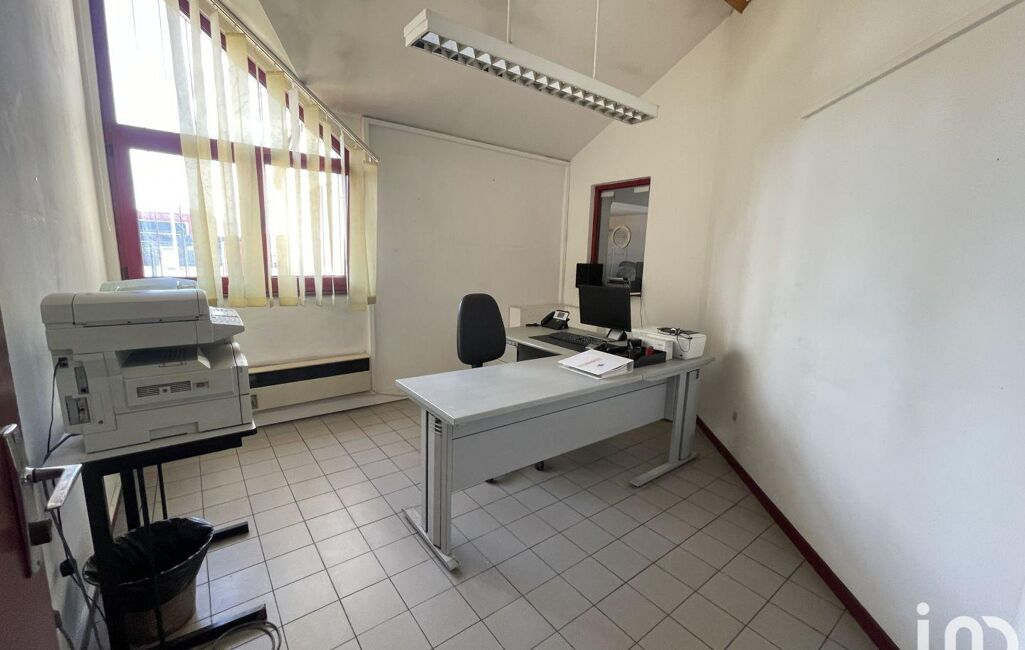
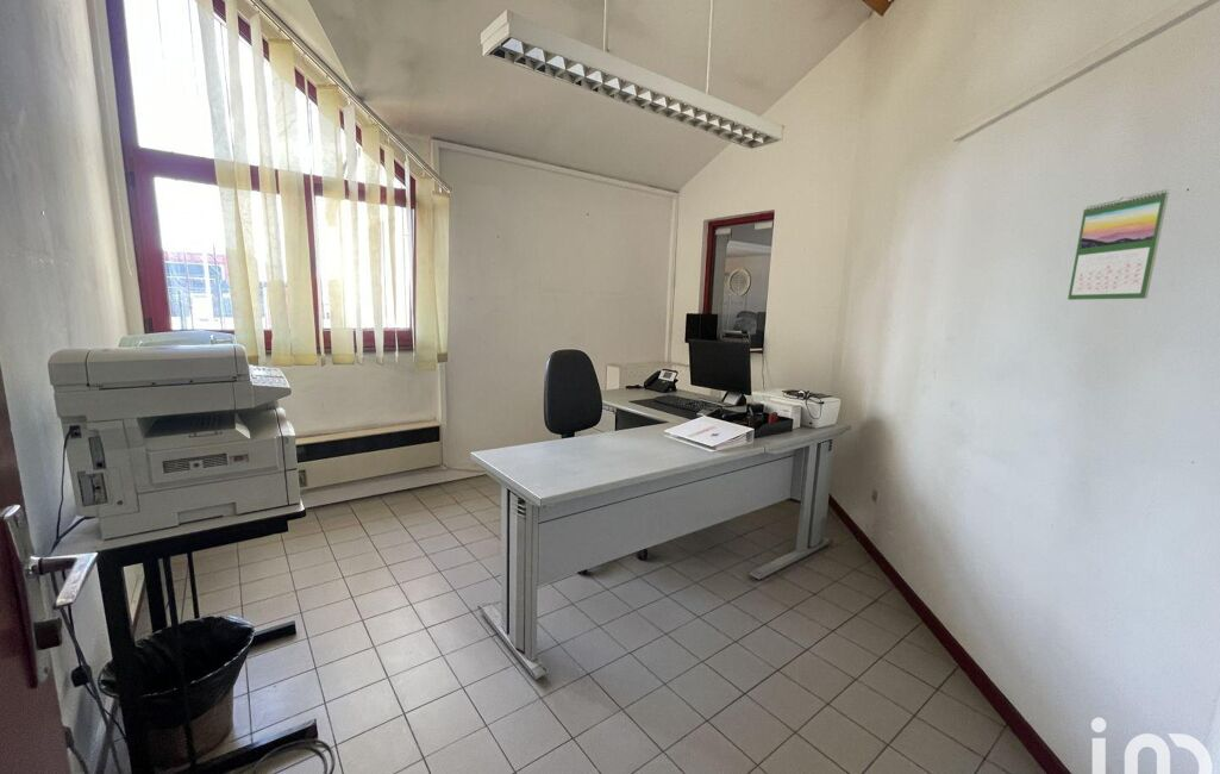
+ calendar [1066,188,1170,301]
